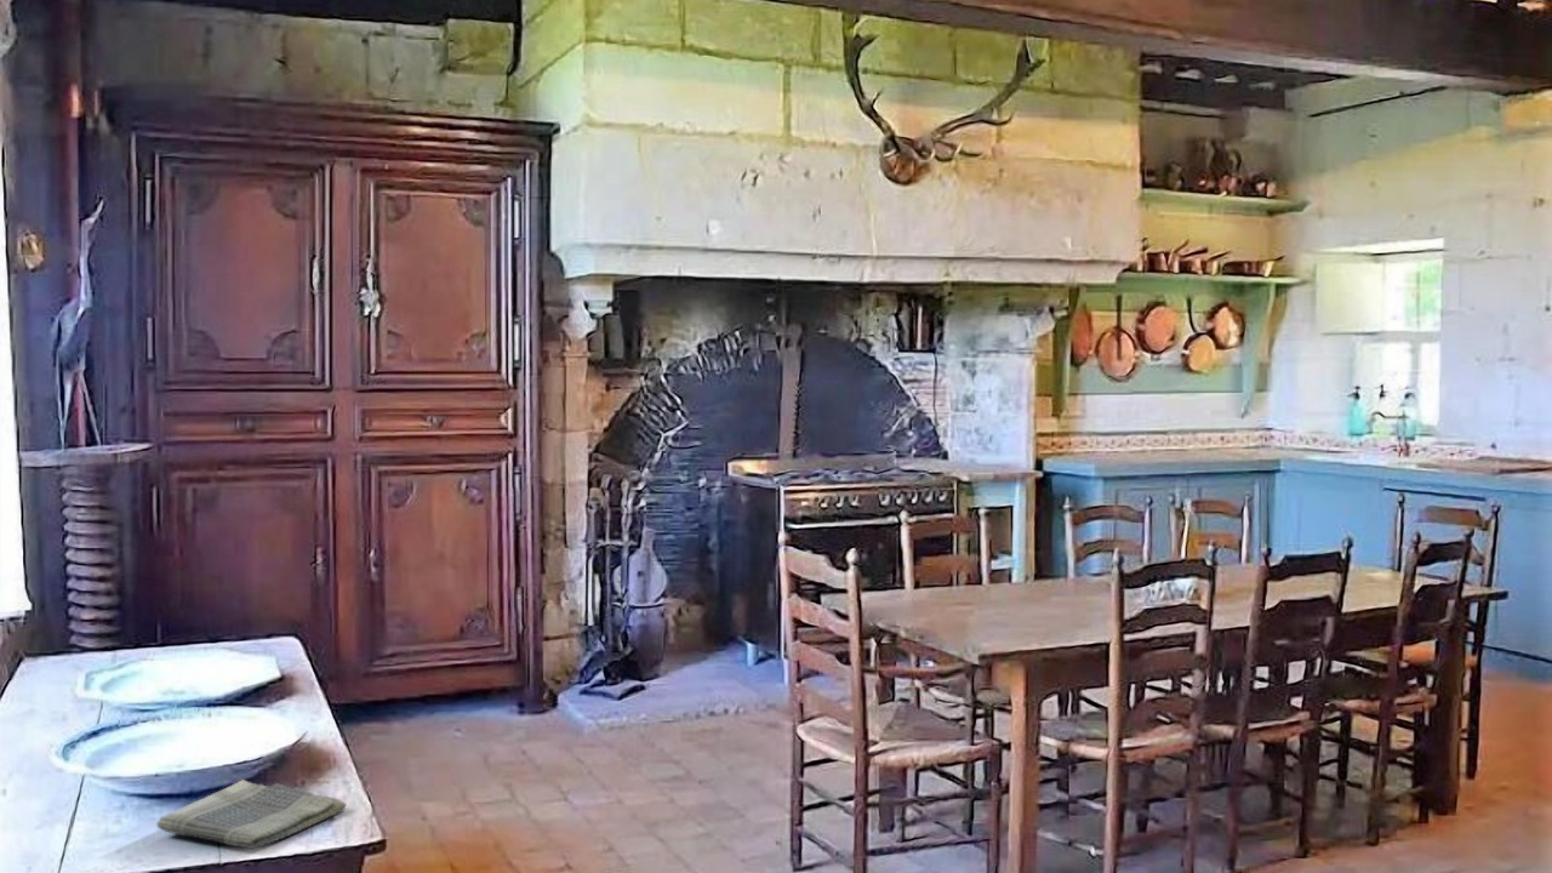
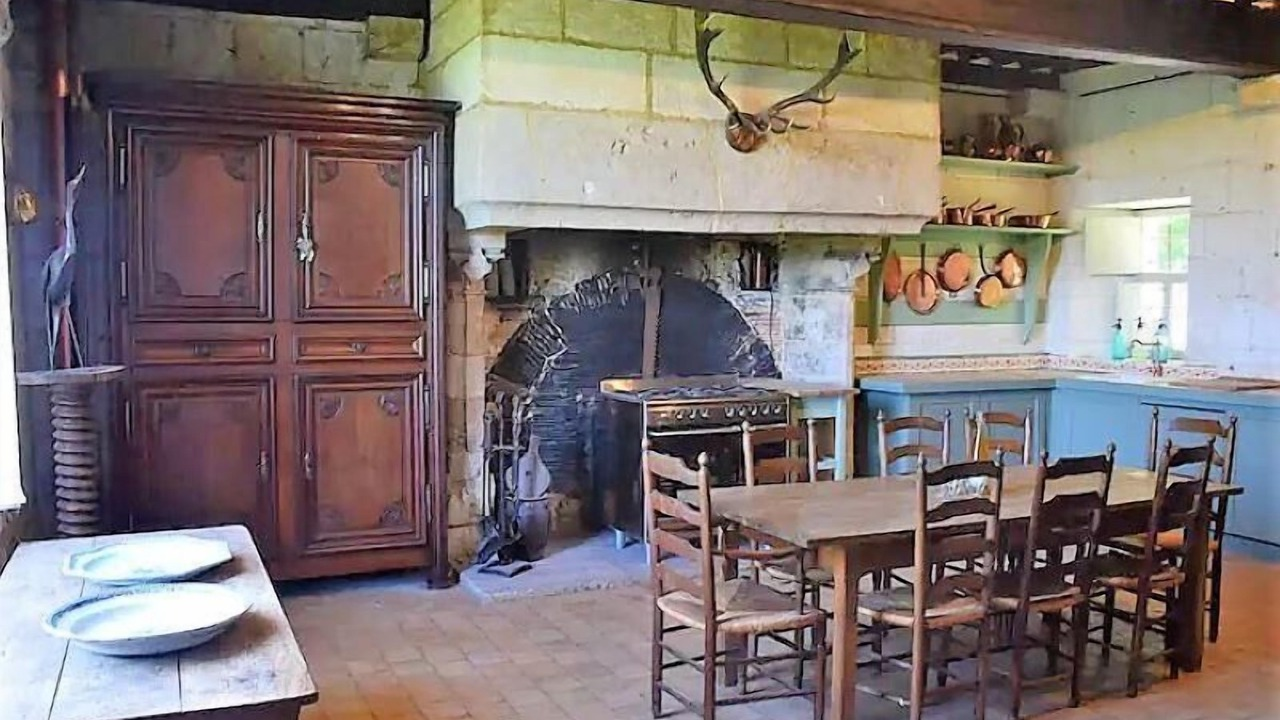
- dish towel [155,778,348,850]
